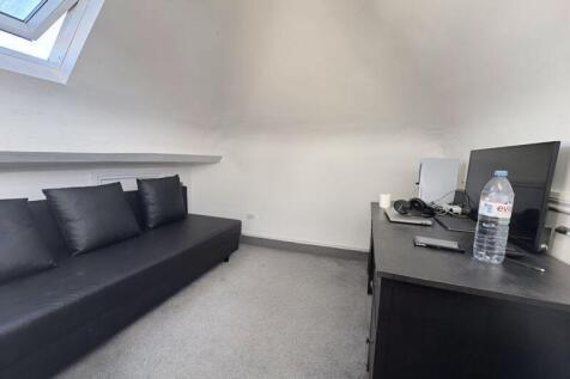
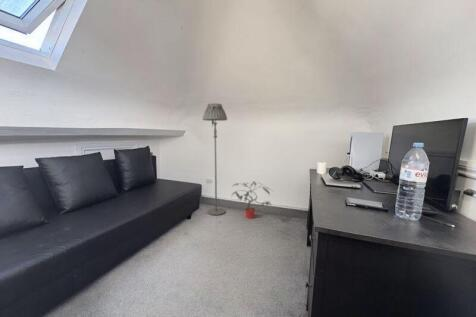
+ floor lamp [201,102,228,216]
+ potted plant [230,181,273,220]
